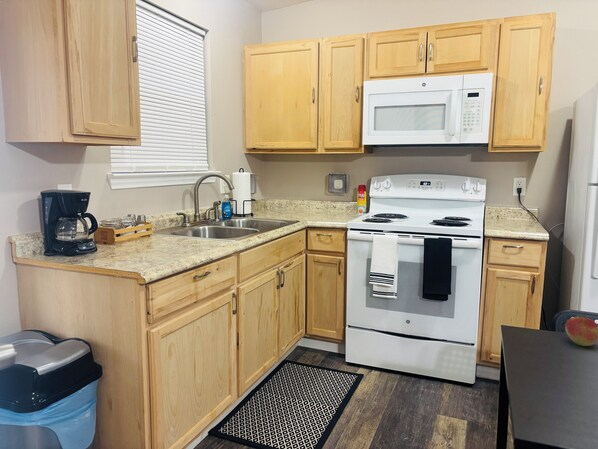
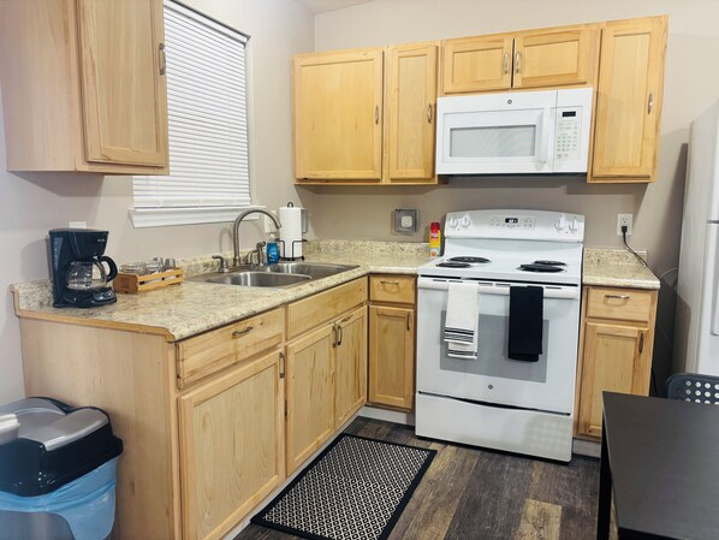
- fruit [564,316,598,347]
